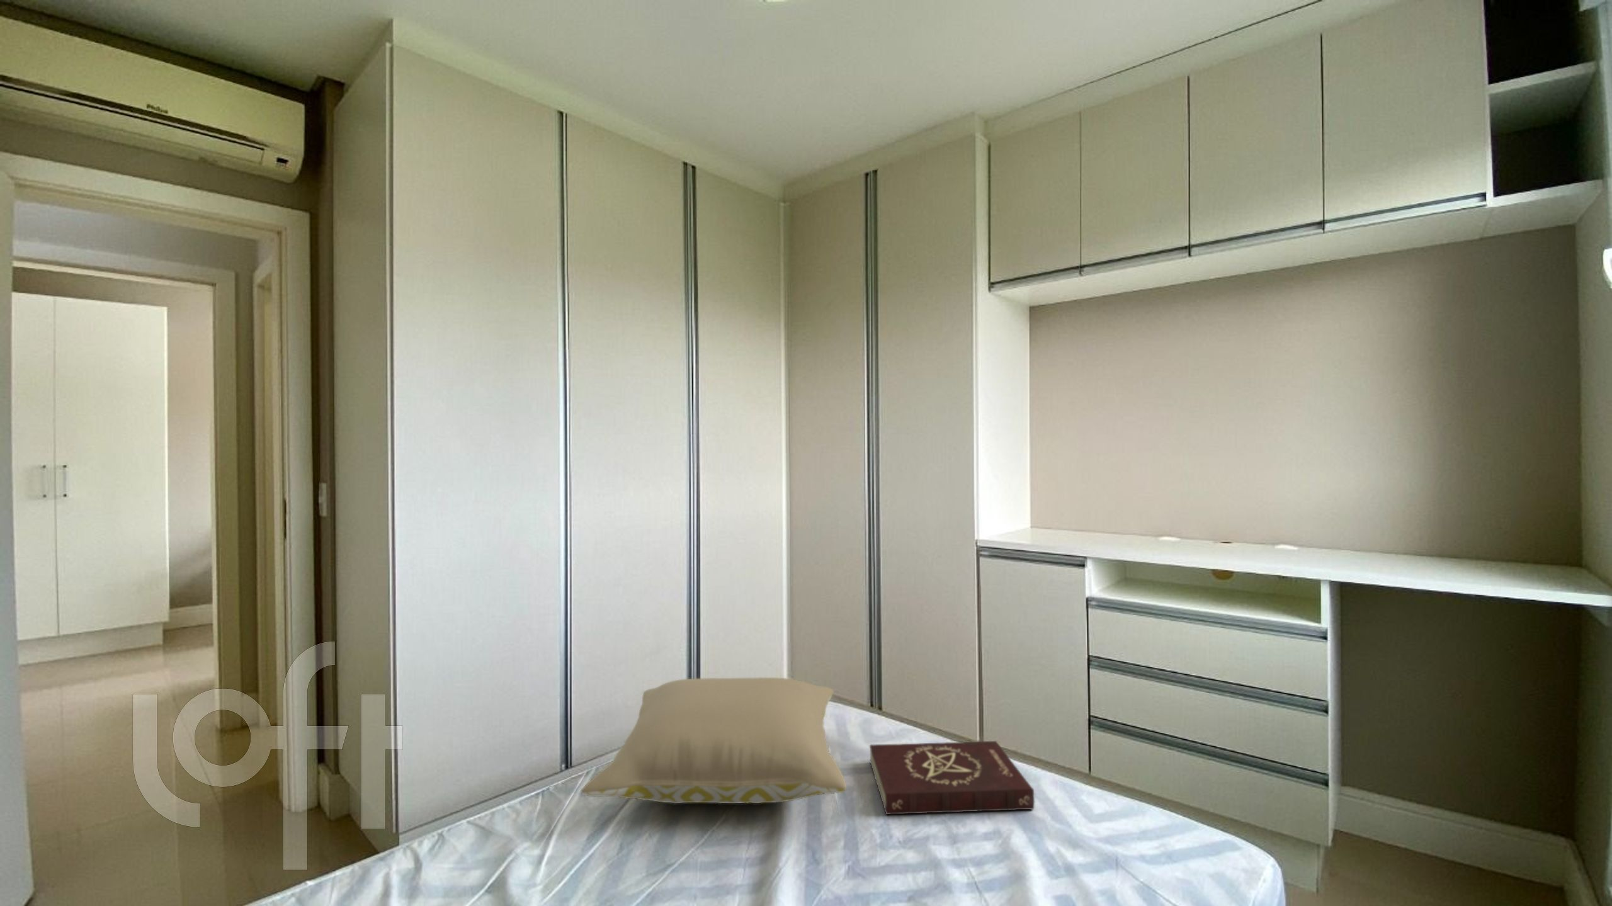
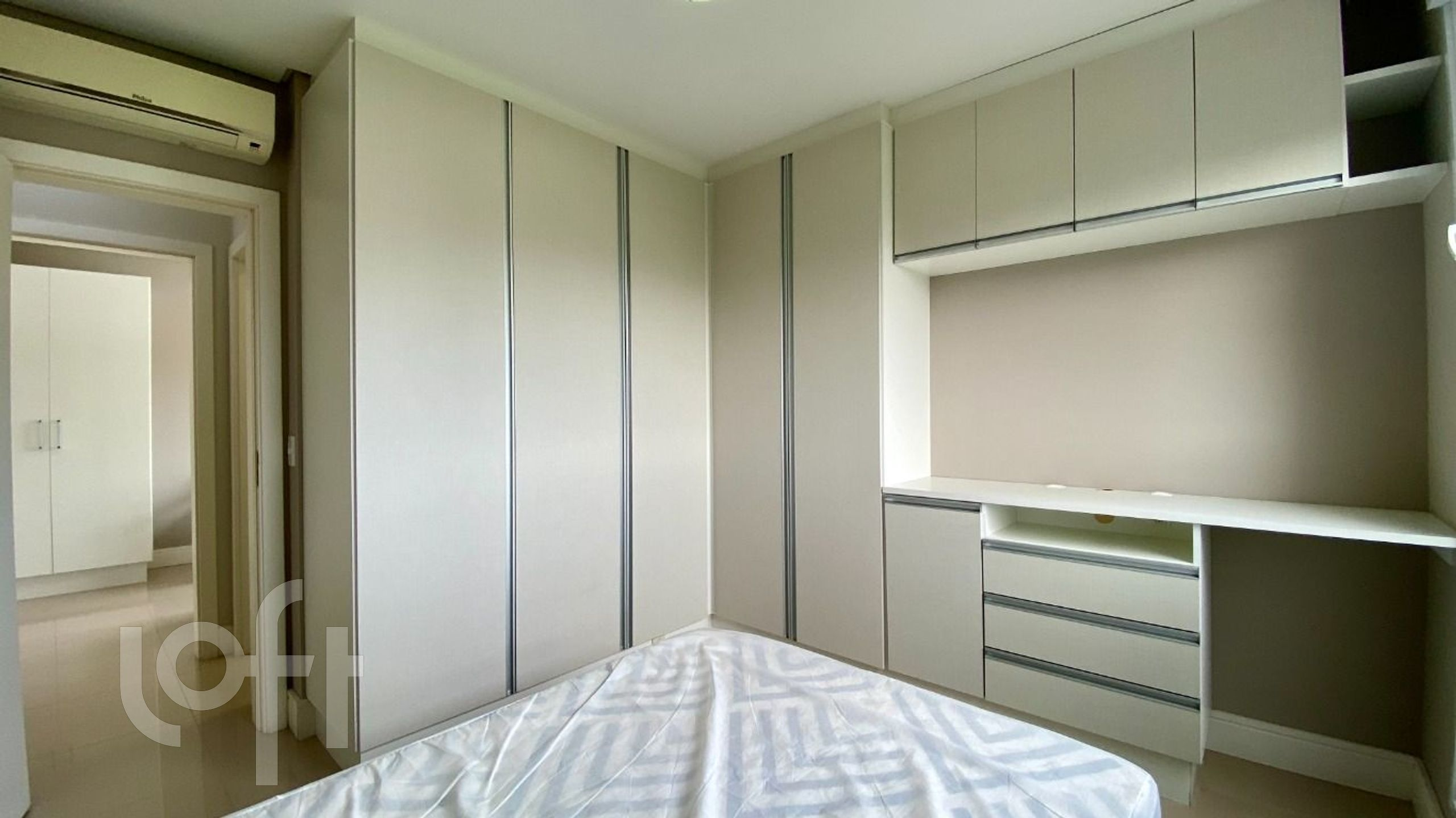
- pillow [580,677,847,804]
- book [869,740,1035,815]
